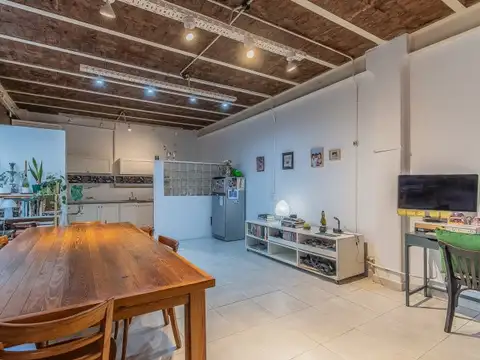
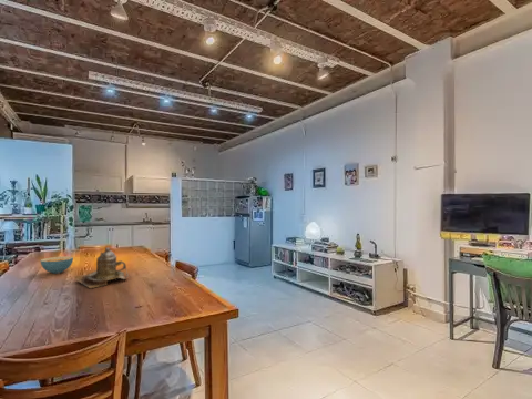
+ teapot [73,246,130,289]
+ cereal bowl [40,255,74,275]
